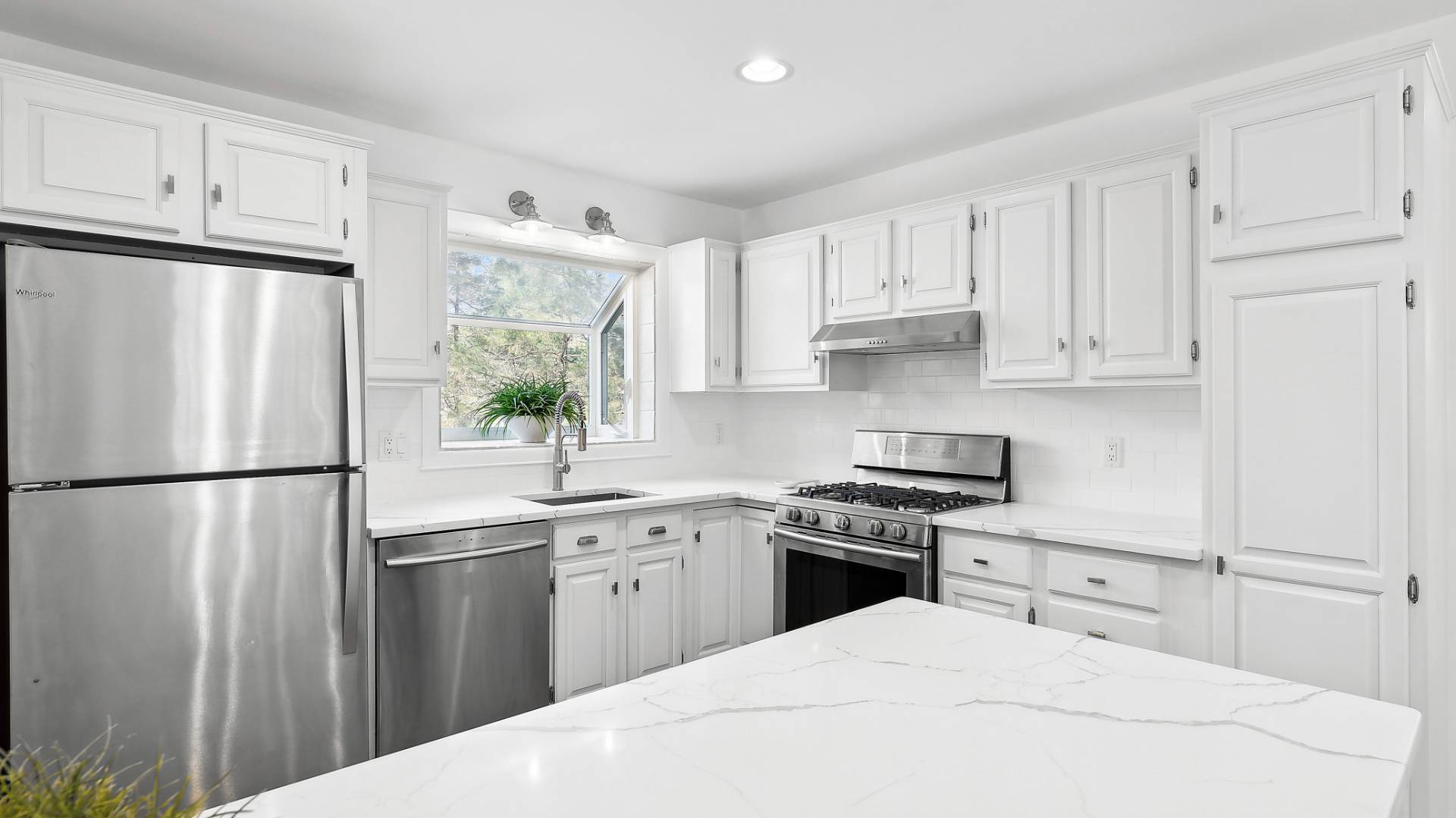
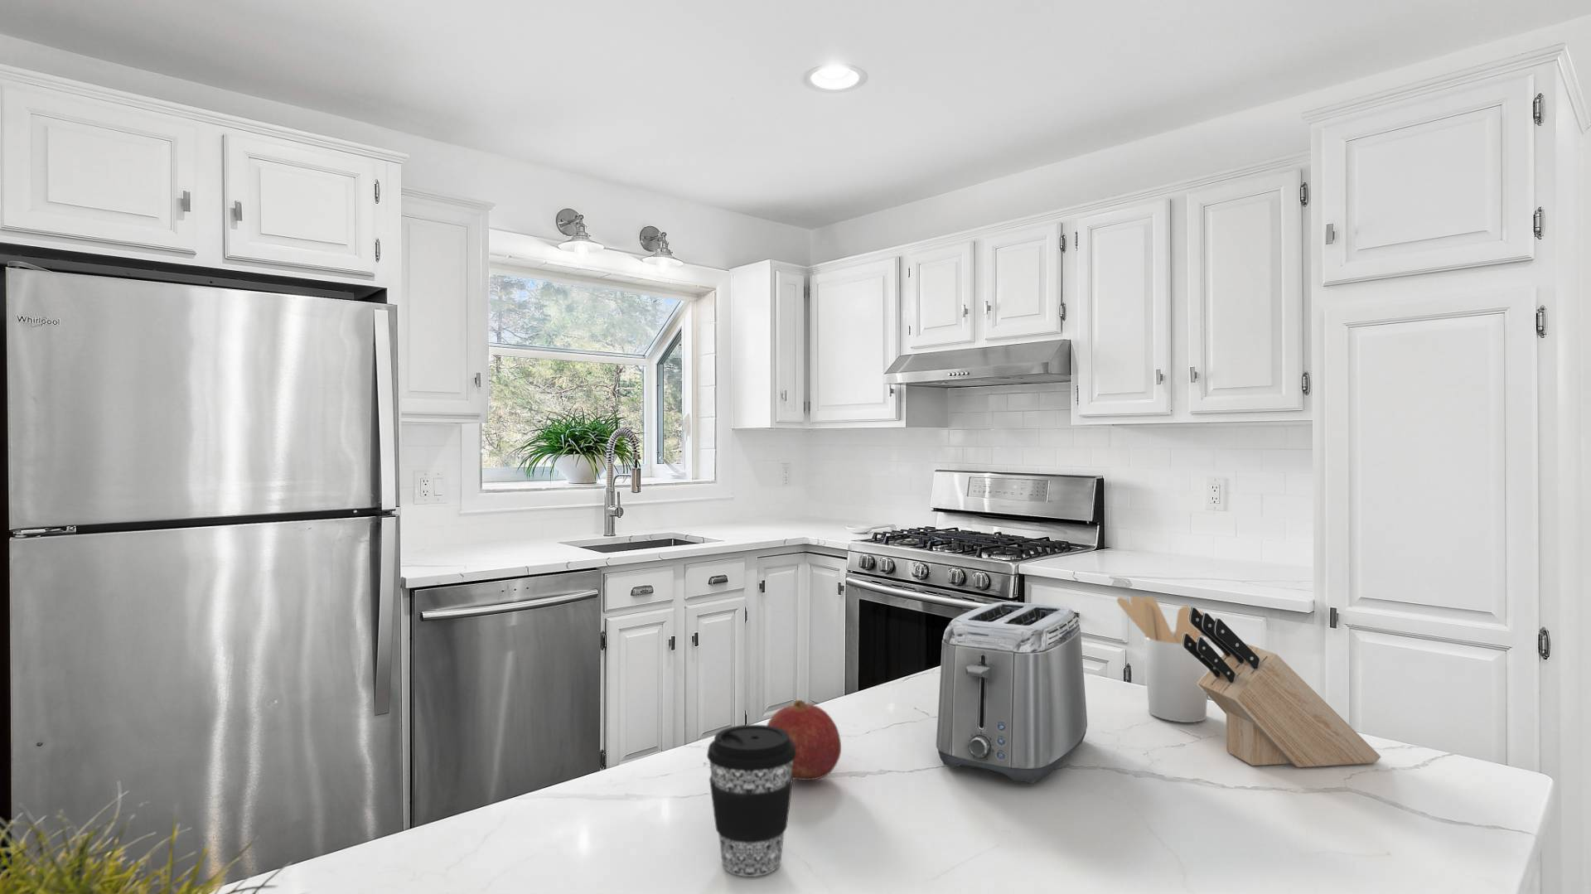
+ knife block [1182,607,1381,768]
+ utensil holder [1116,595,1212,724]
+ coffee cup [706,725,797,878]
+ toaster [935,601,1088,784]
+ fruit [766,699,841,781]
